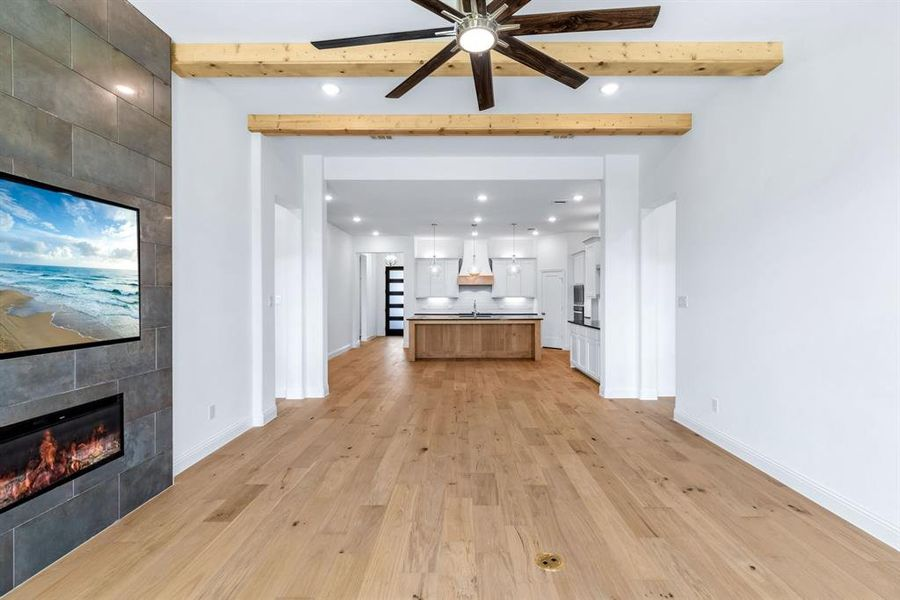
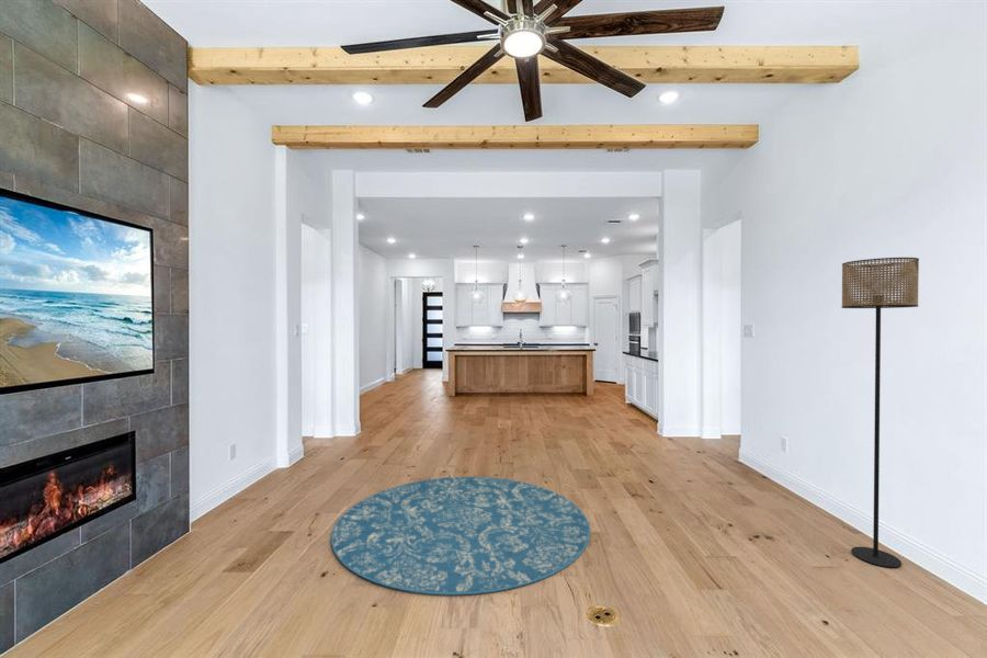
+ floor lamp [840,257,920,569]
+ rug [330,476,591,597]
